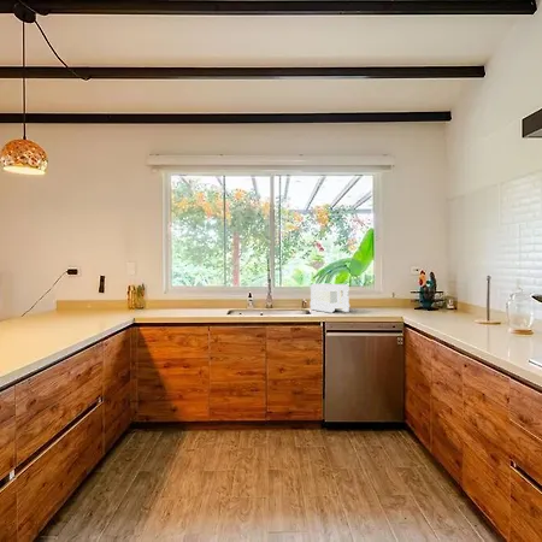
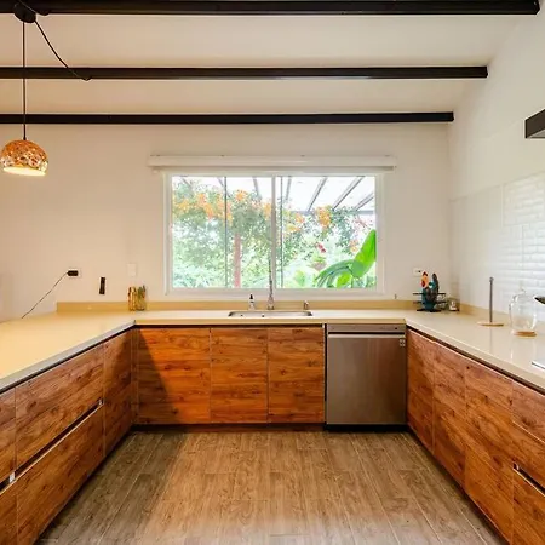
- toaster [308,283,350,313]
